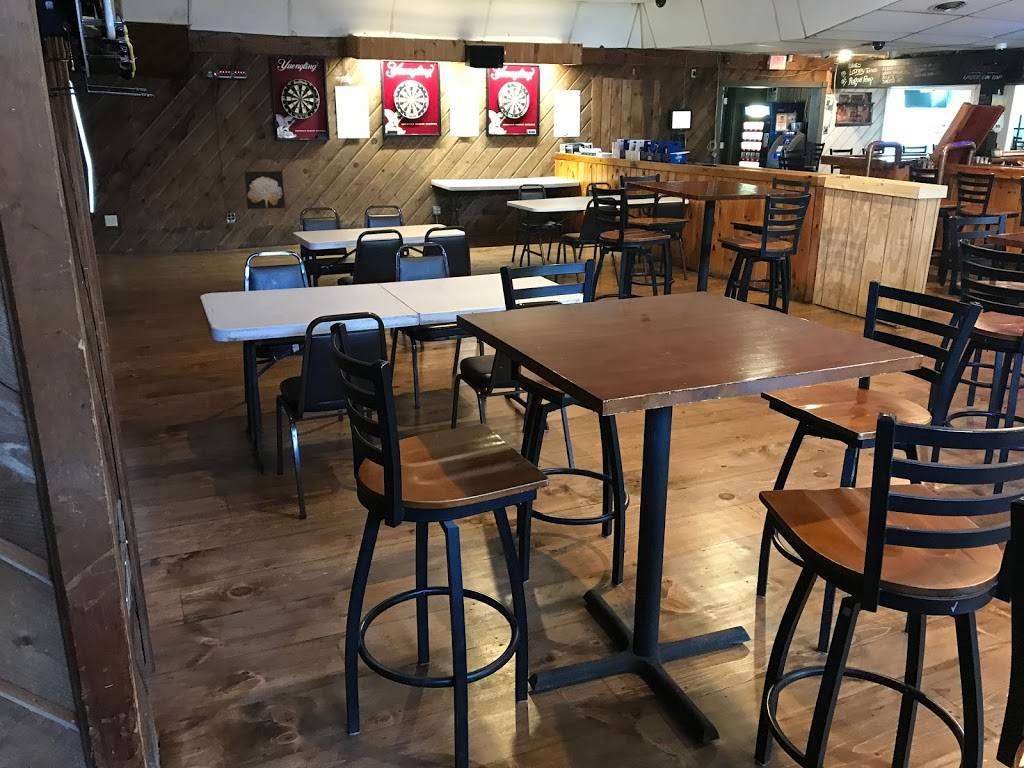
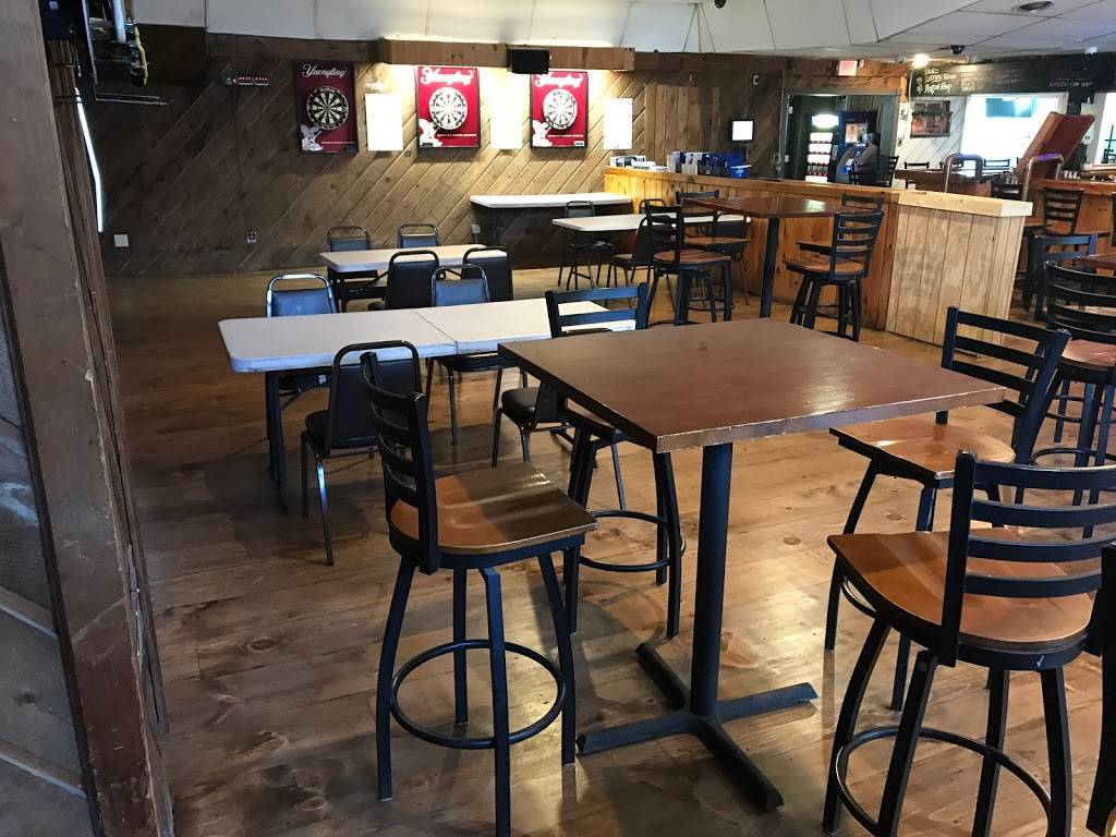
- wall art [243,170,286,210]
